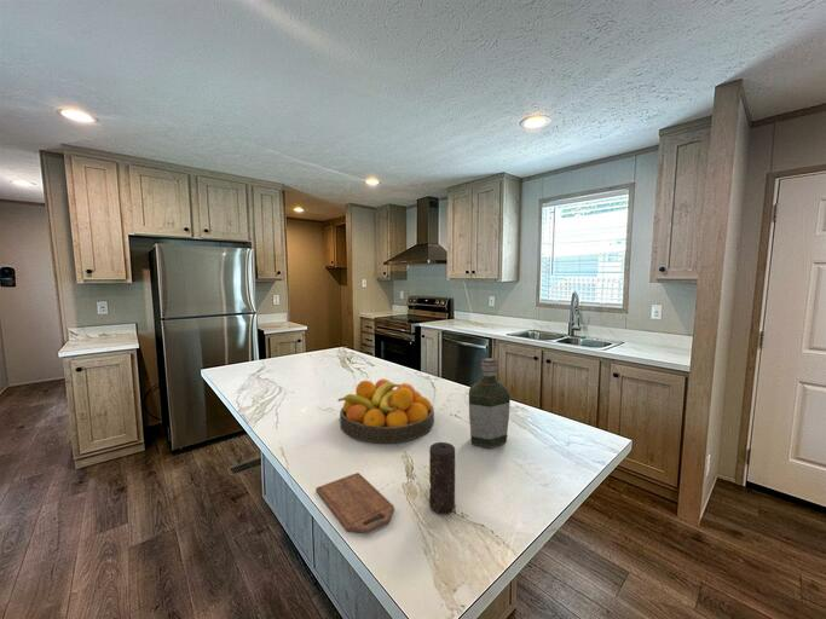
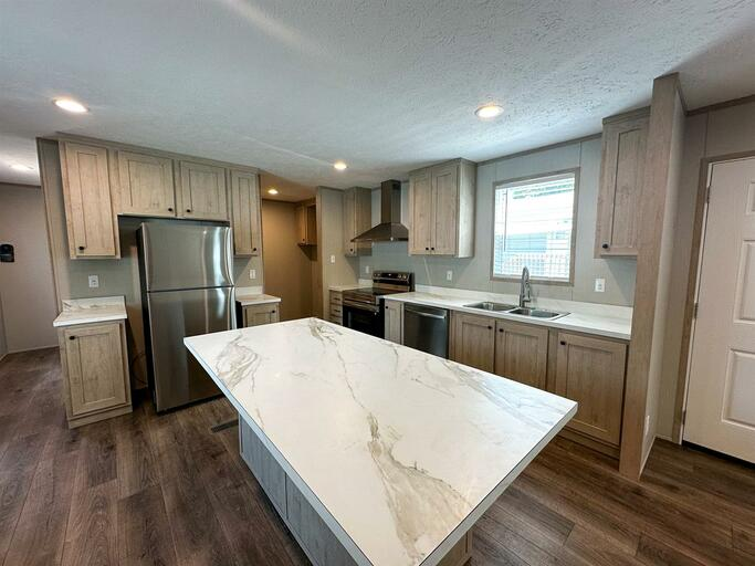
- candle [428,441,456,515]
- fruit bowl [336,378,435,444]
- bottle [468,357,512,449]
- cutting board [314,472,395,534]
